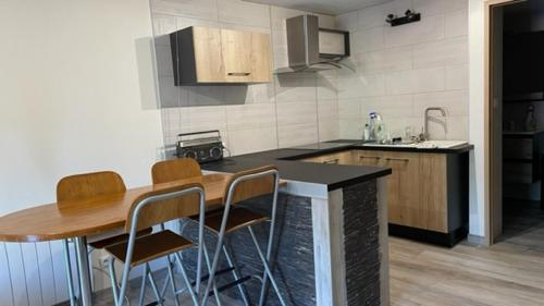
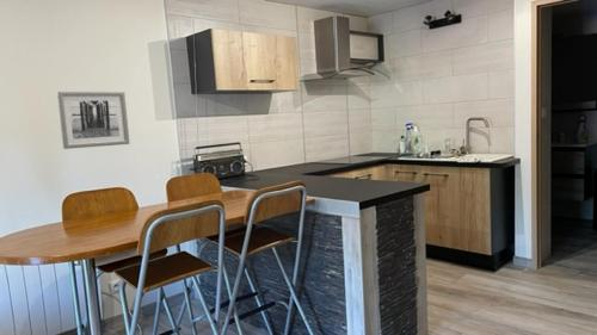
+ wall art [56,91,131,150]
